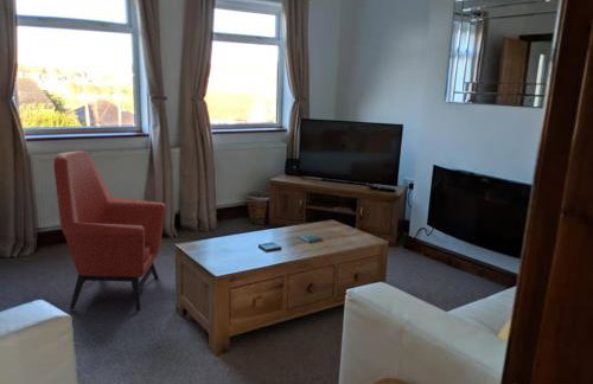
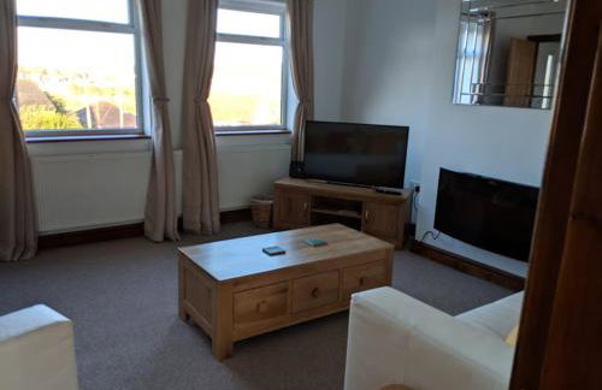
- armchair [52,149,167,312]
